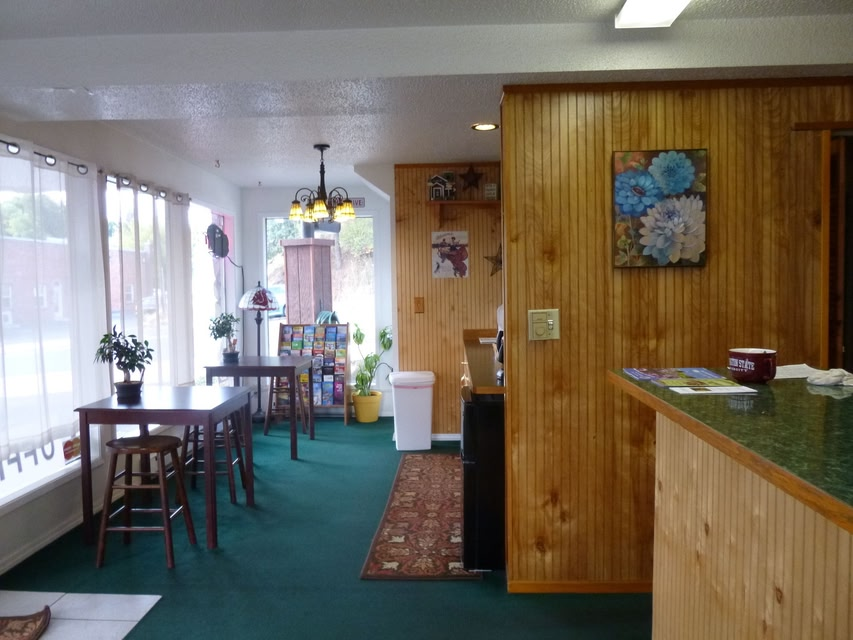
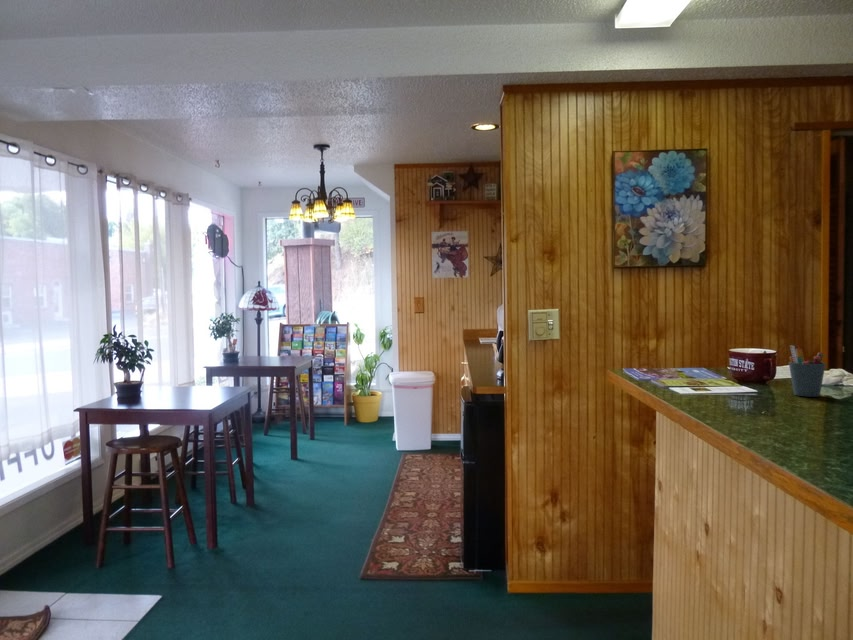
+ pen holder [788,345,827,398]
